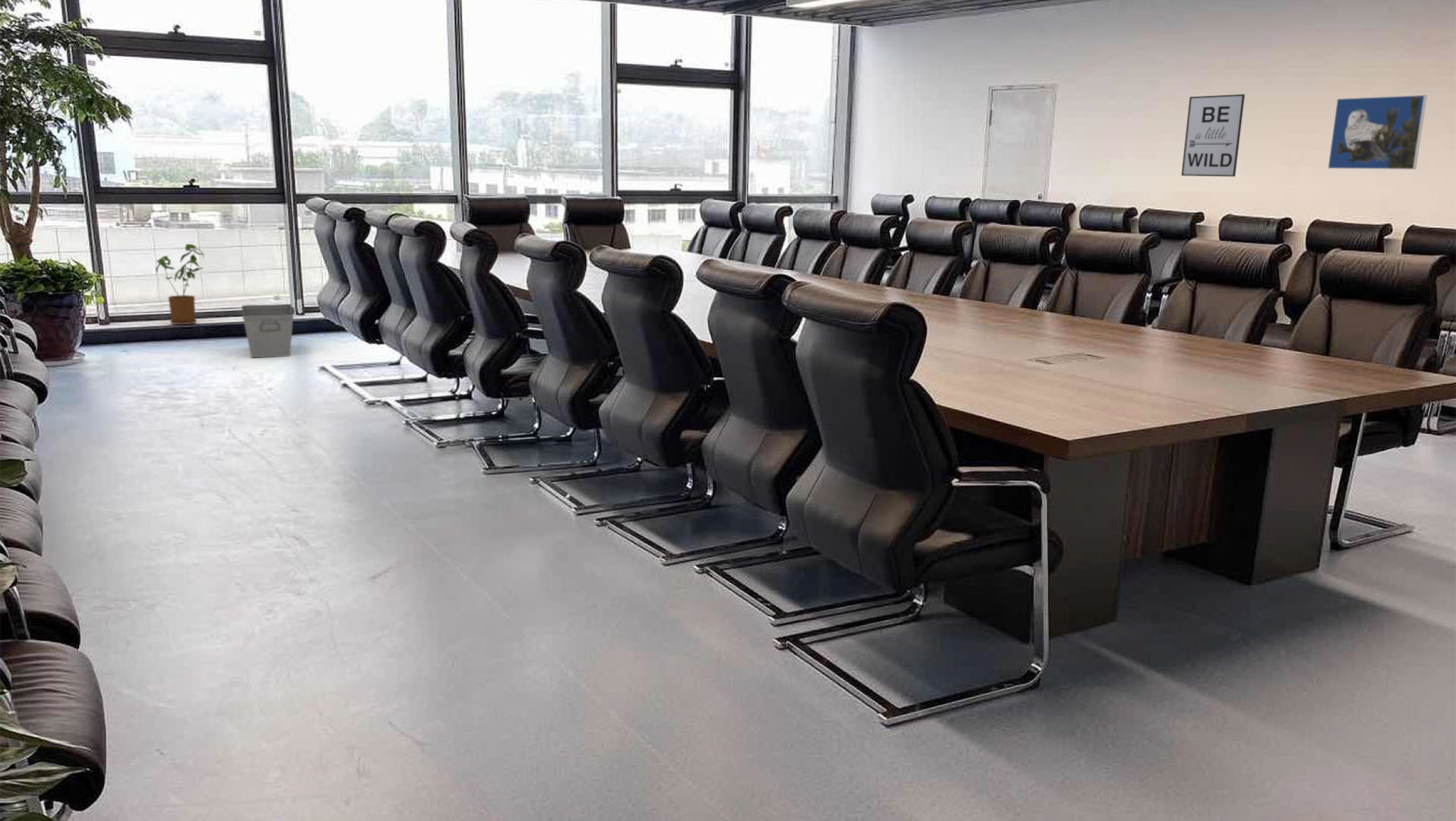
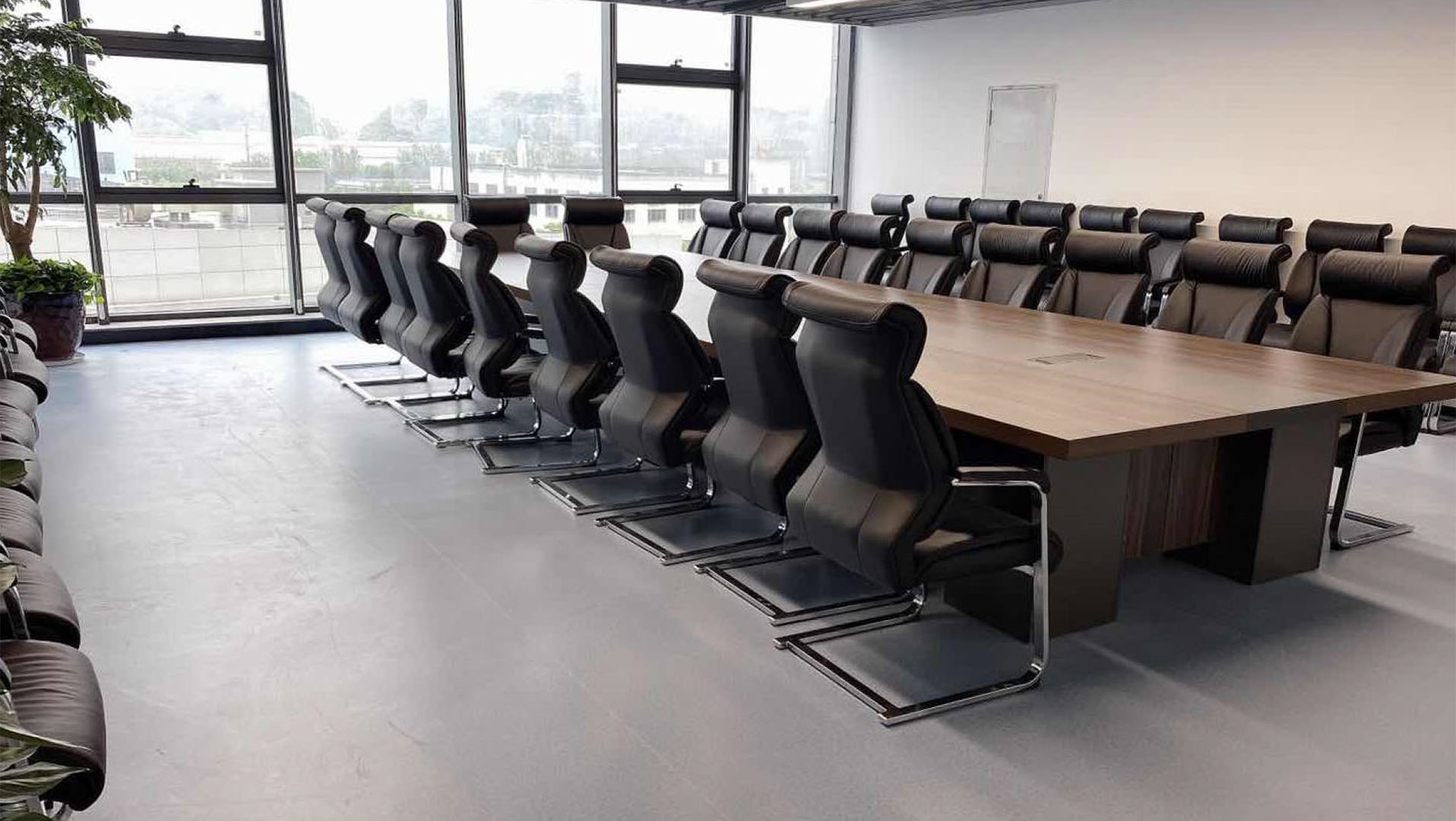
- wall art [1181,94,1246,177]
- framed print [1327,94,1428,170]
- storage bin [241,303,295,358]
- house plant [155,243,204,325]
